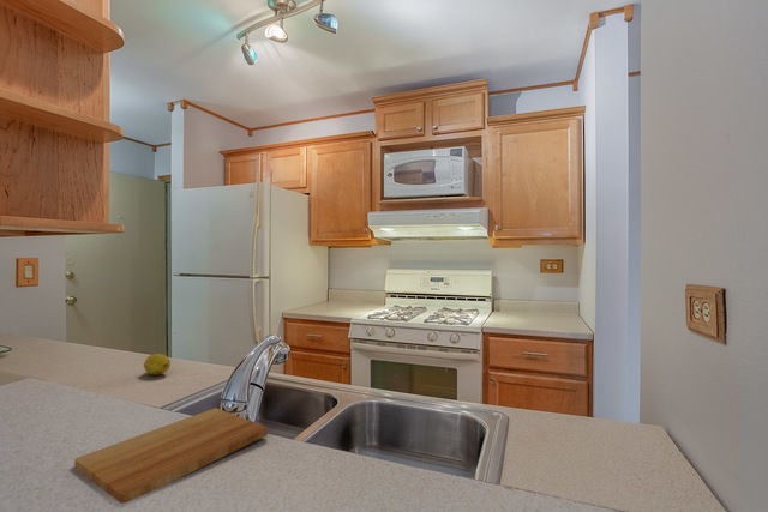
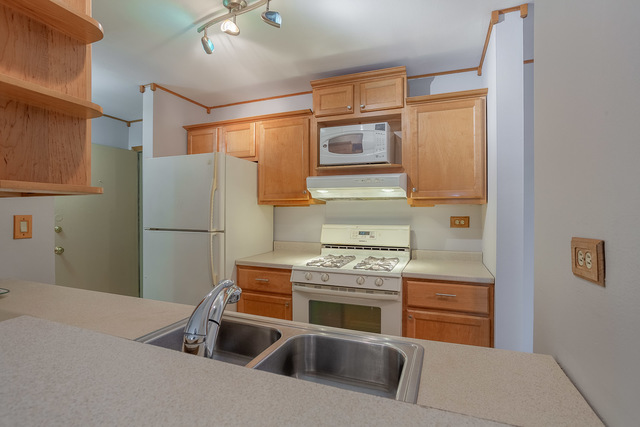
- fruit [143,353,172,377]
- cutting board [73,408,269,505]
